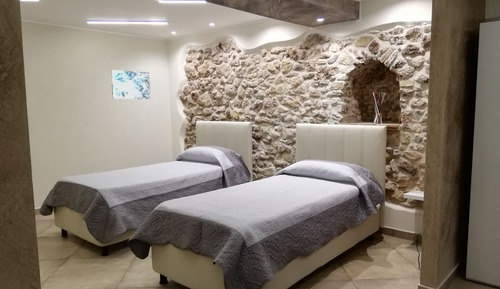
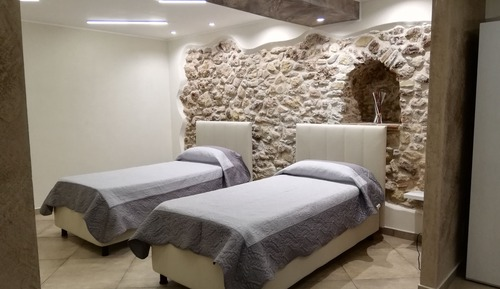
- wall art [110,69,151,100]
